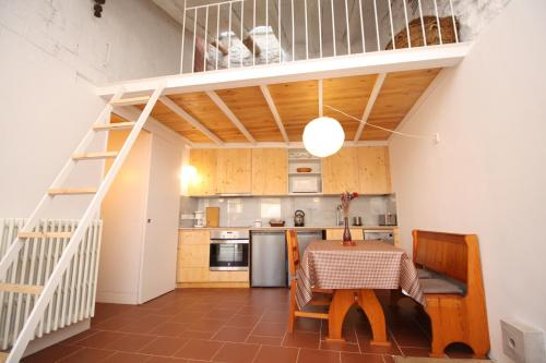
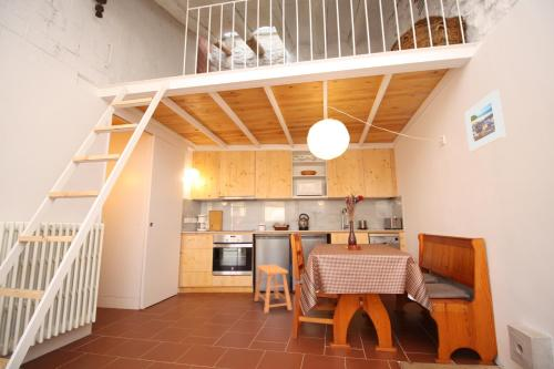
+ stool [254,264,294,314]
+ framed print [463,89,506,153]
